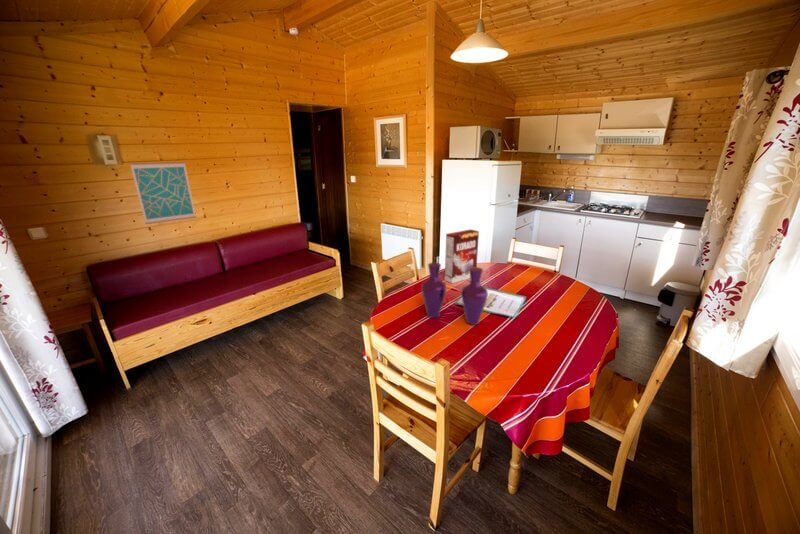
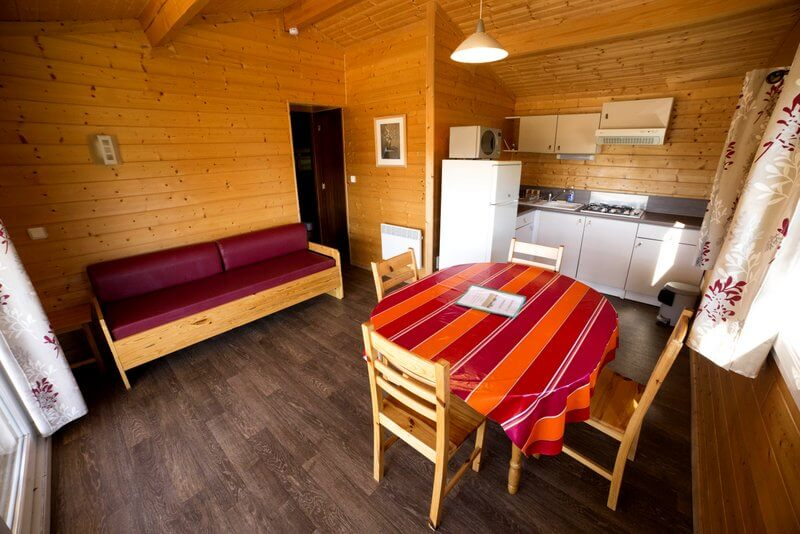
- cereal box [444,228,480,284]
- wall art [129,161,197,225]
- vase [421,262,489,326]
